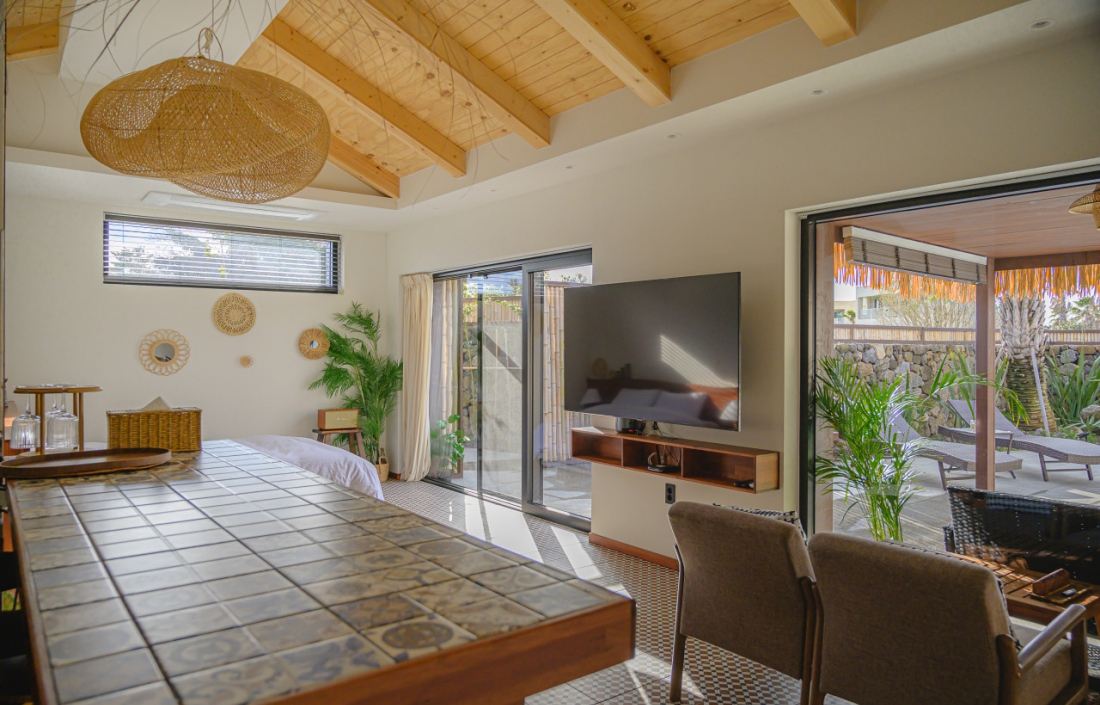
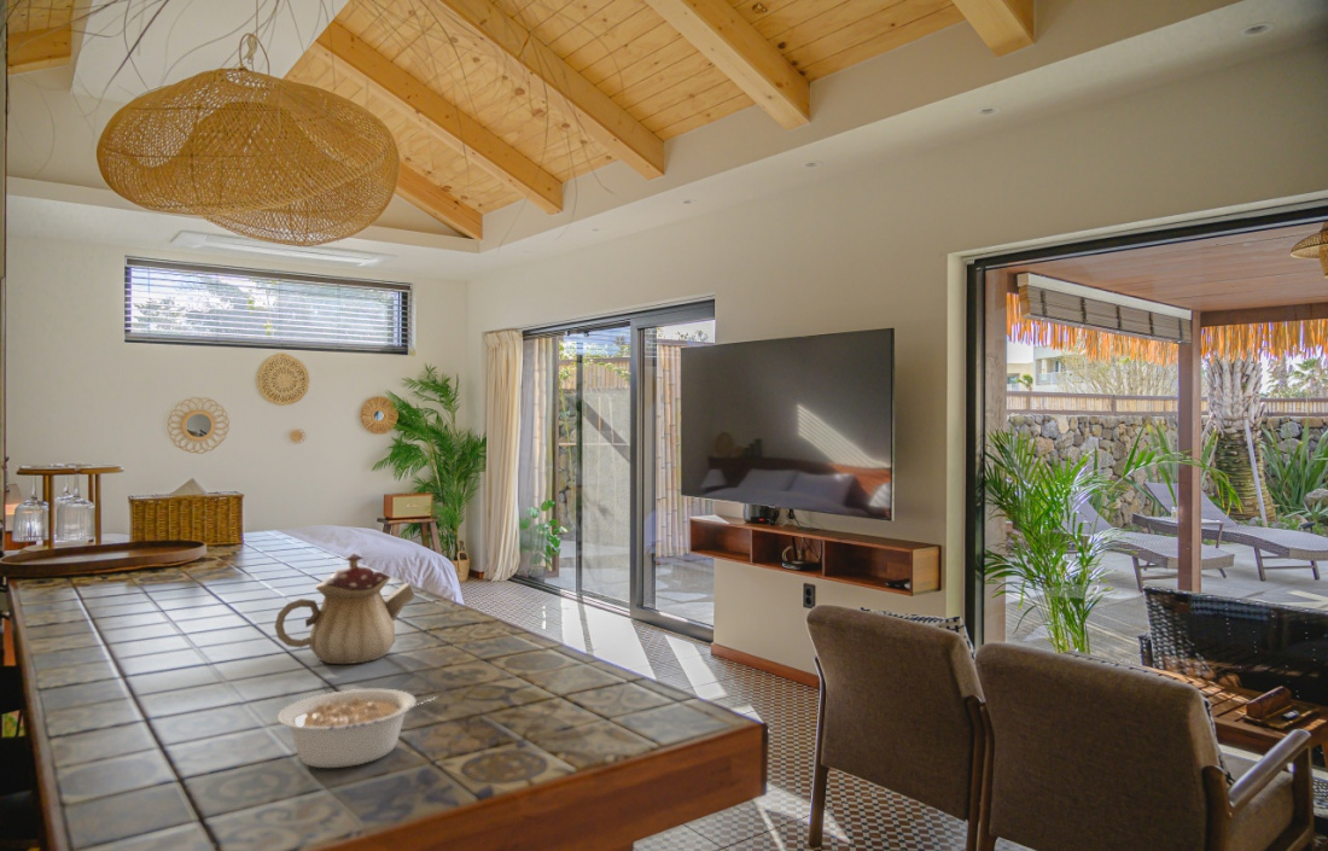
+ legume [276,688,441,769]
+ teapot [274,553,415,665]
